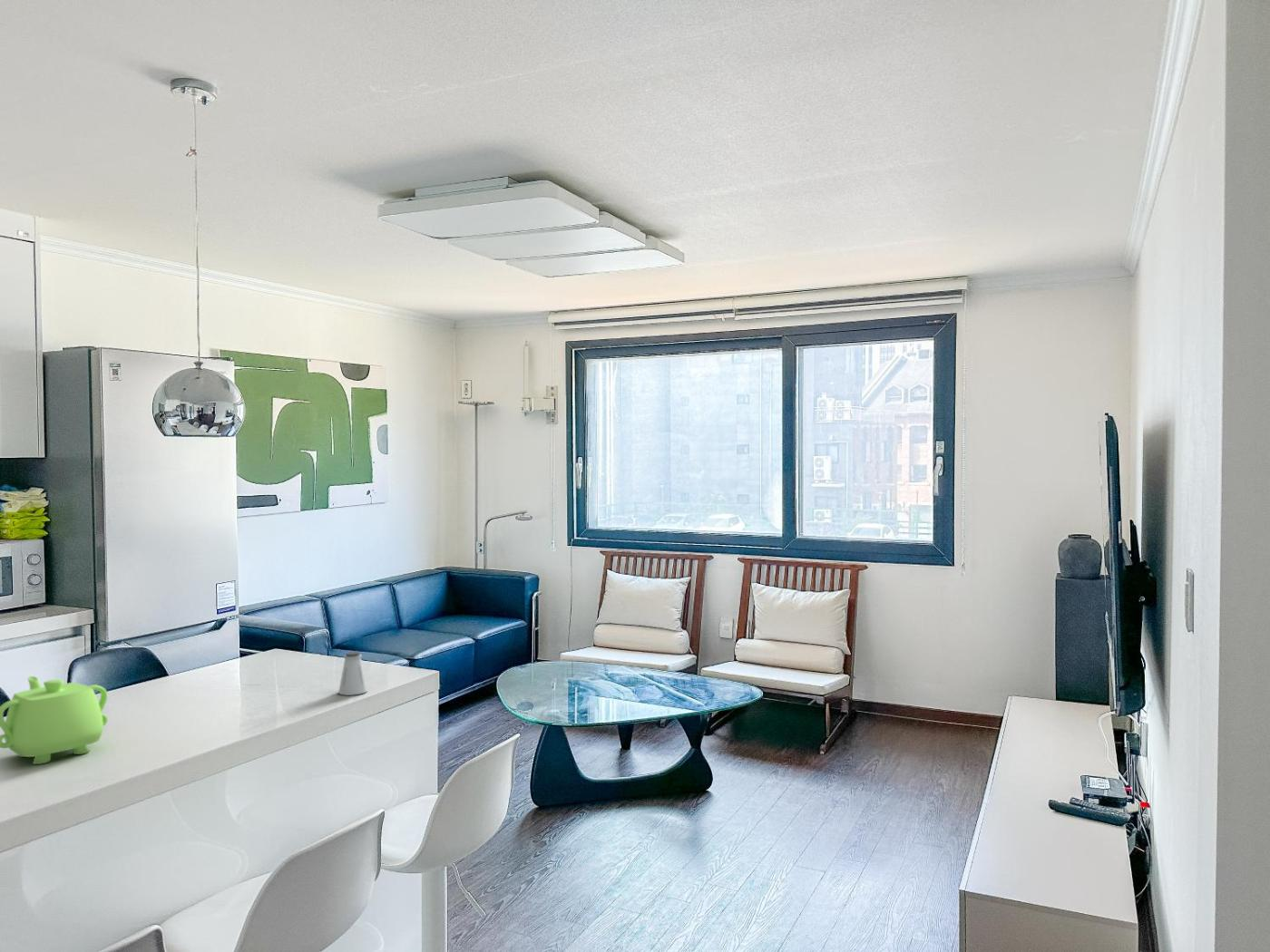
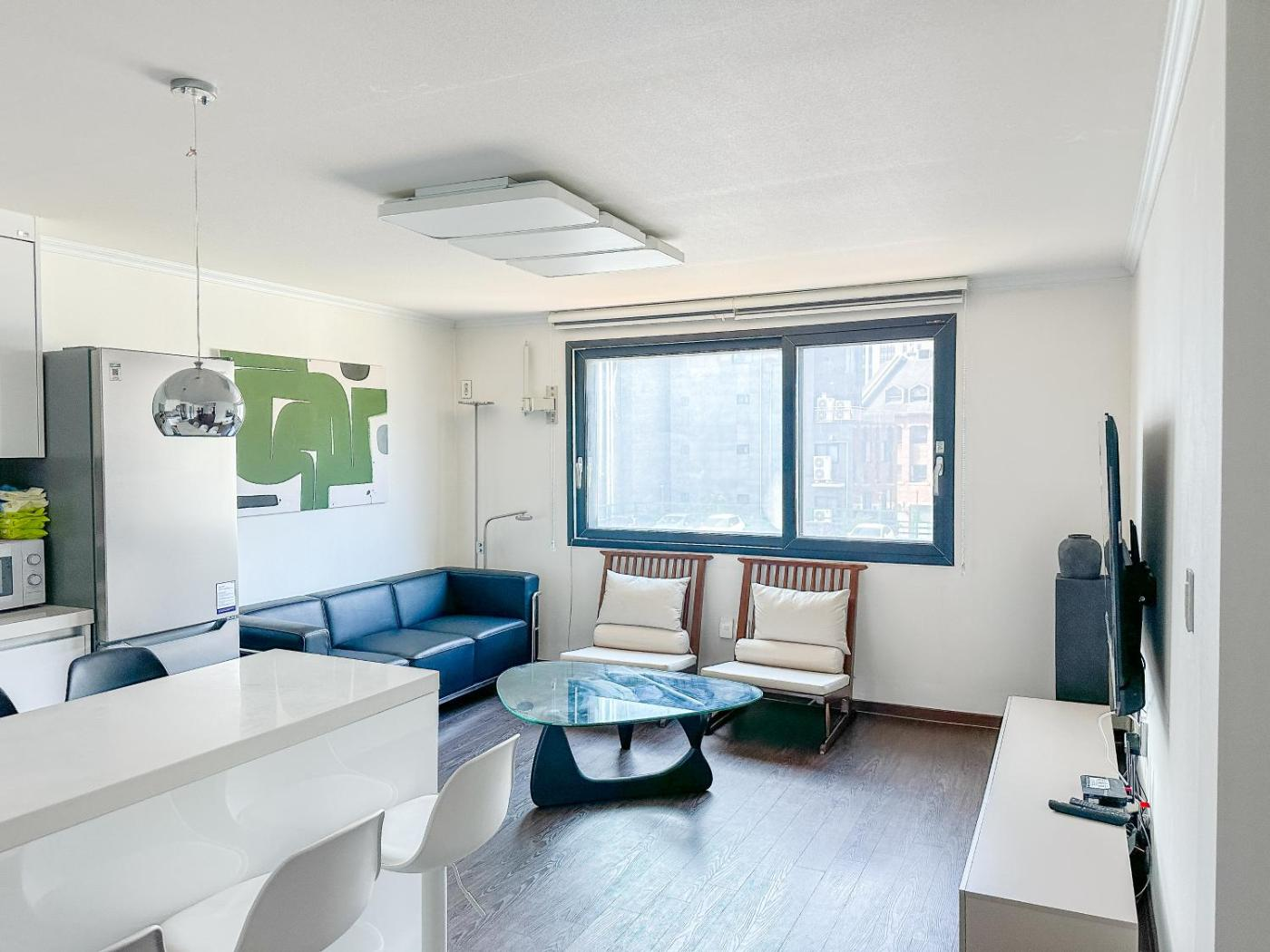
- saltshaker [337,650,368,696]
- teapot [0,675,109,765]
